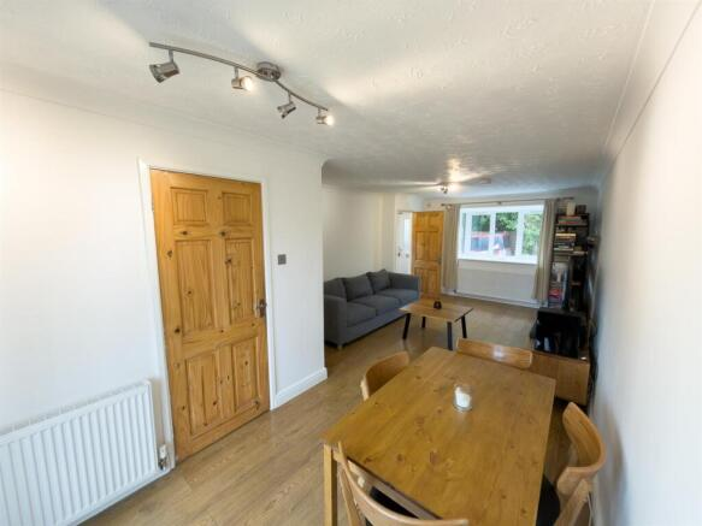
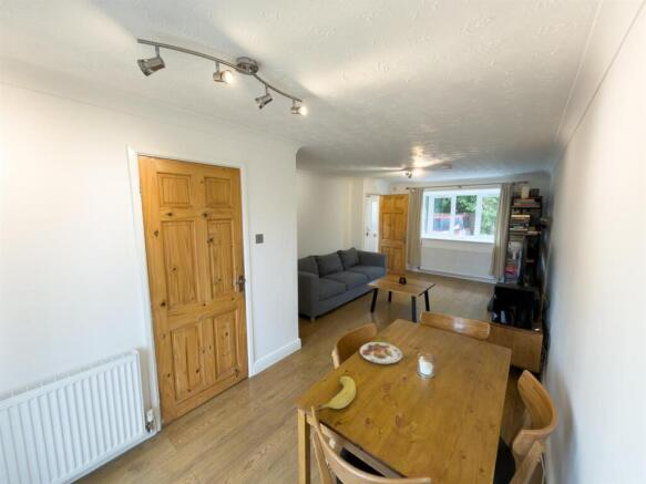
+ plate [359,341,403,364]
+ banana [316,375,357,411]
